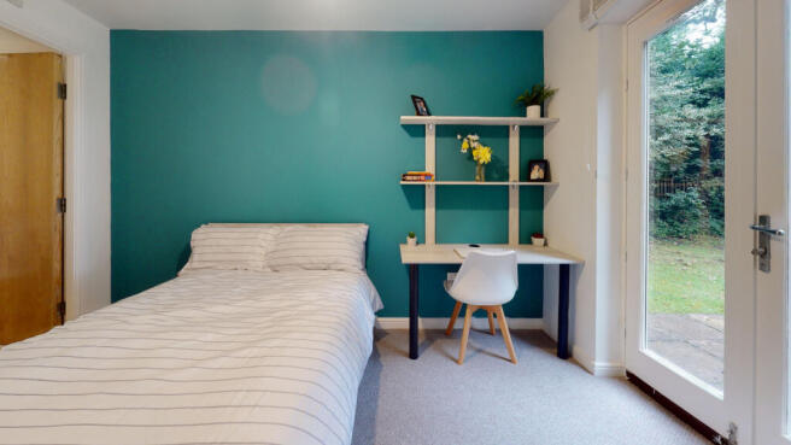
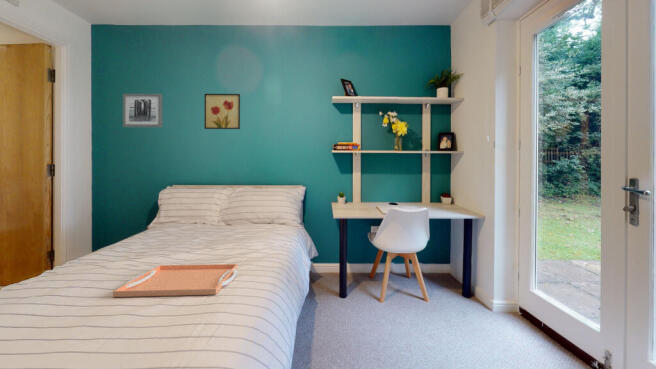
+ wall art [122,93,163,128]
+ serving tray [112,263,239,298]
+ wall art [203,93,241,130]
